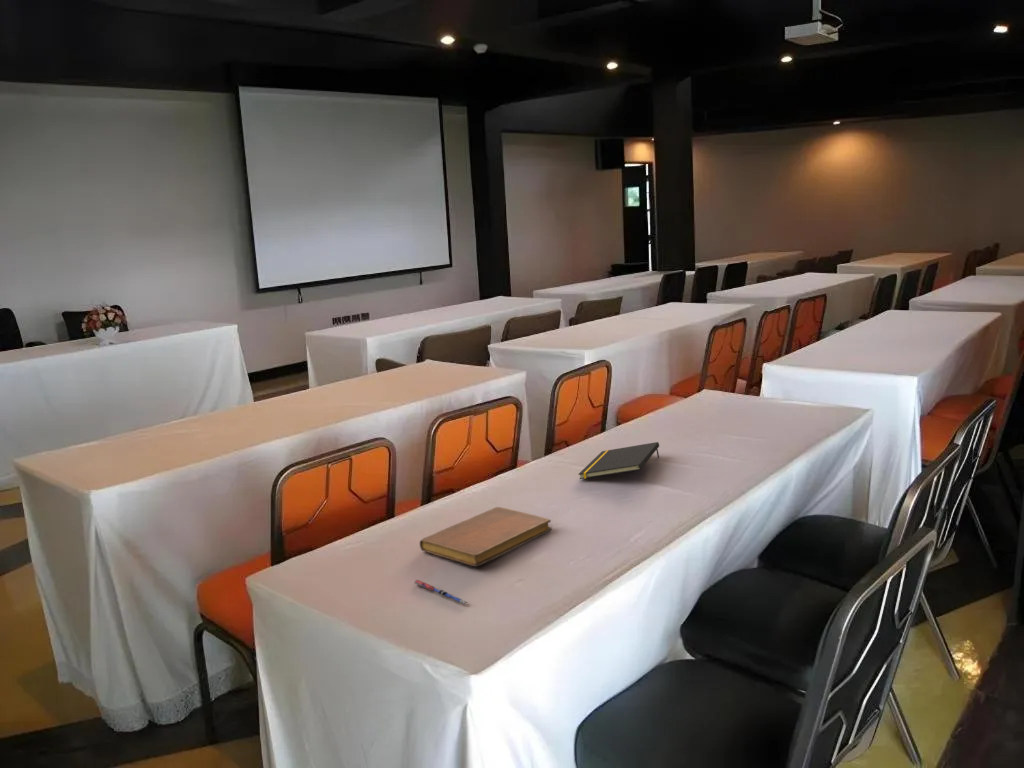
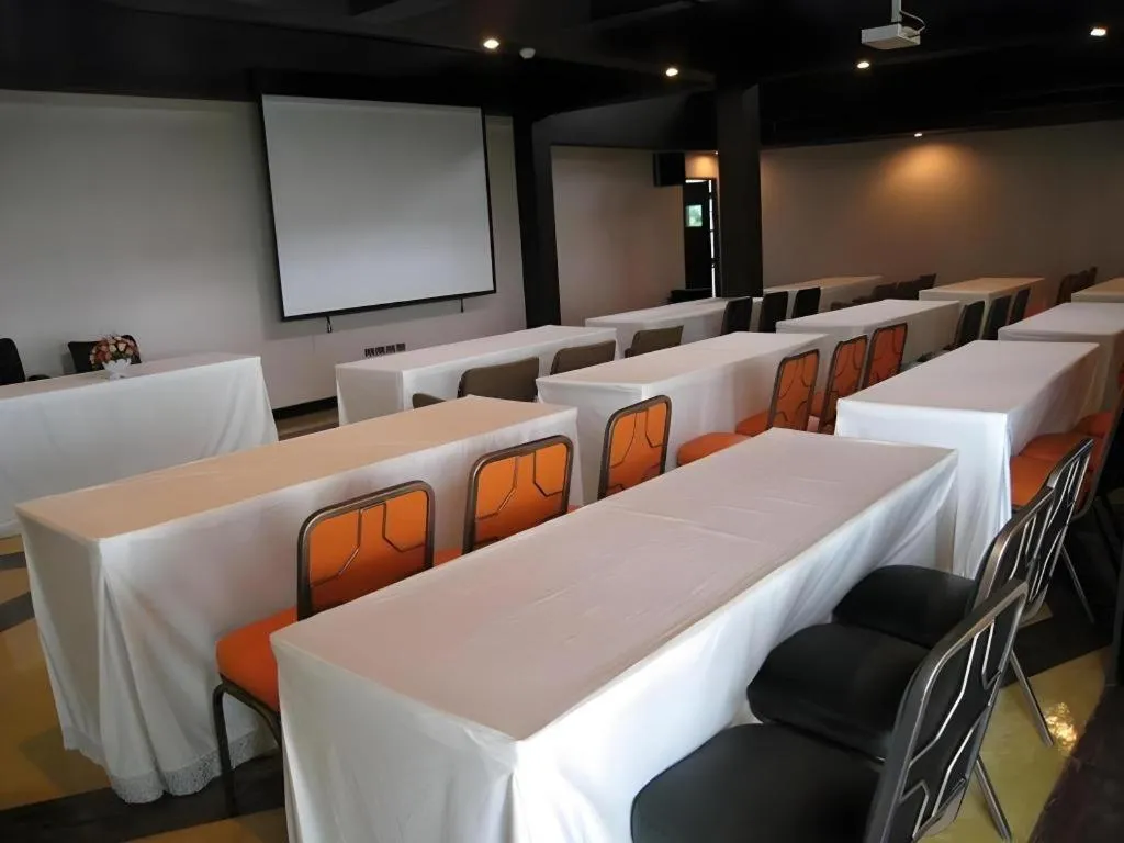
- notebook [419,506,553,568]
- notepad [577,441,660,480]
- pen [413,579,468,605]
